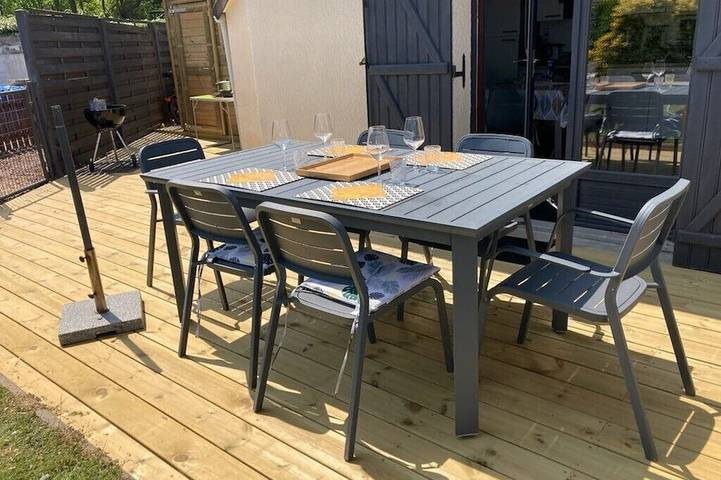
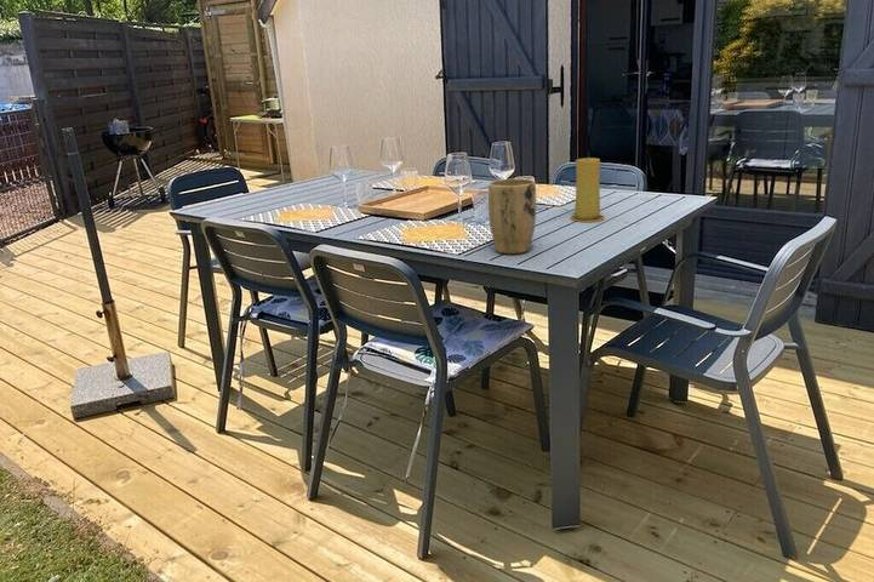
+ candle [569,156,606,223]
+ plant pot [487,177,537,256]
